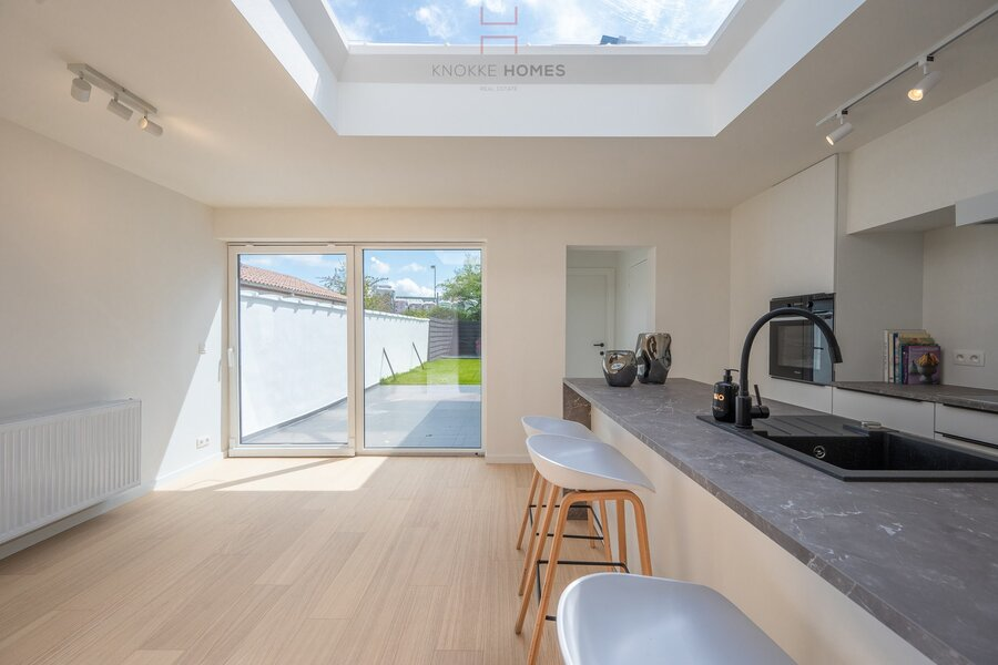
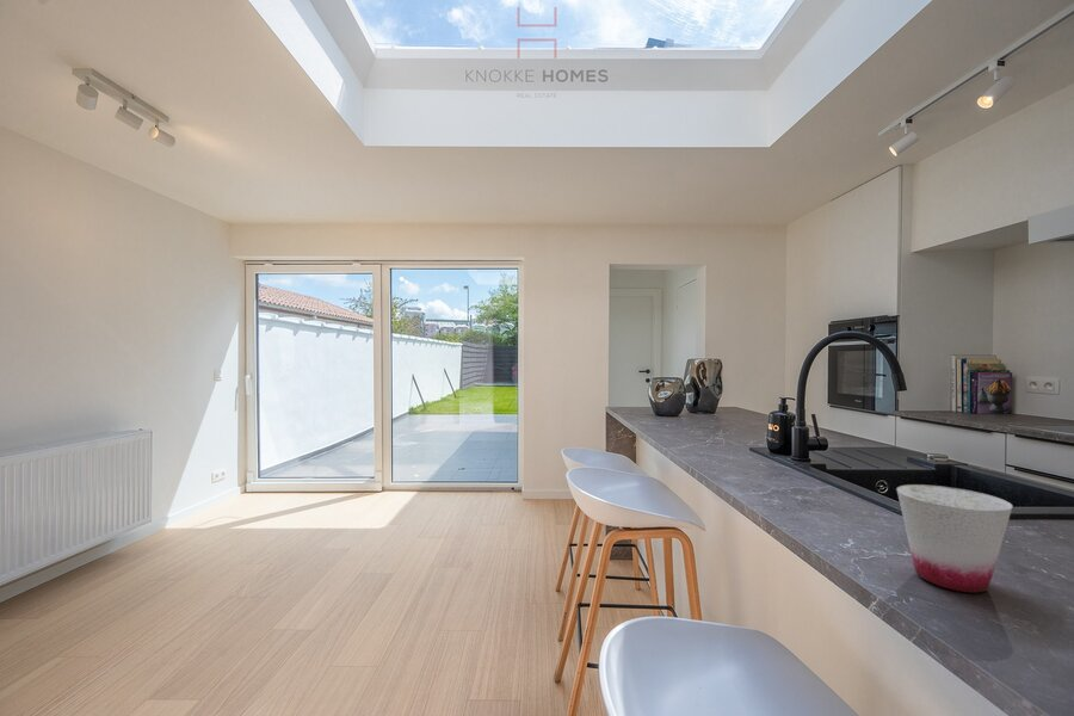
+ cup [895,483,1013,594]
